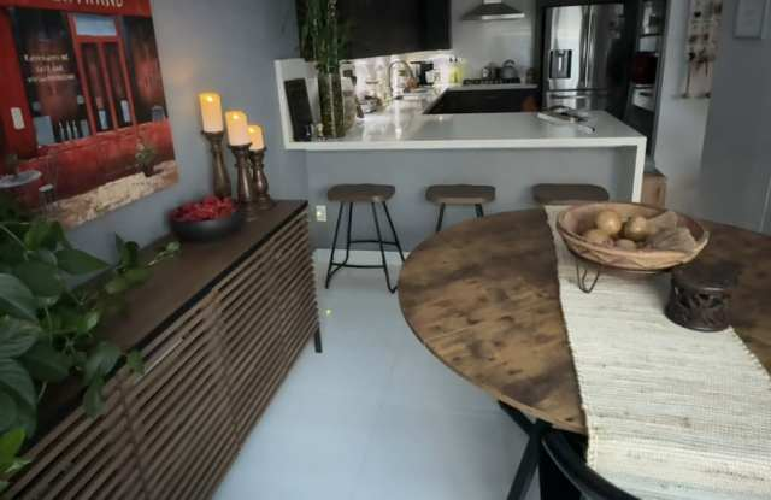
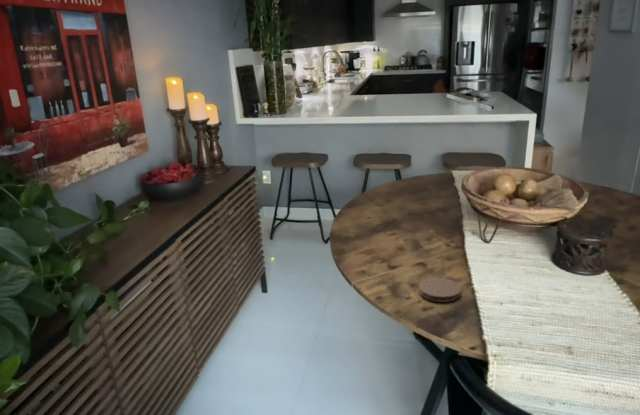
+ coaster [418,277,462,303]
